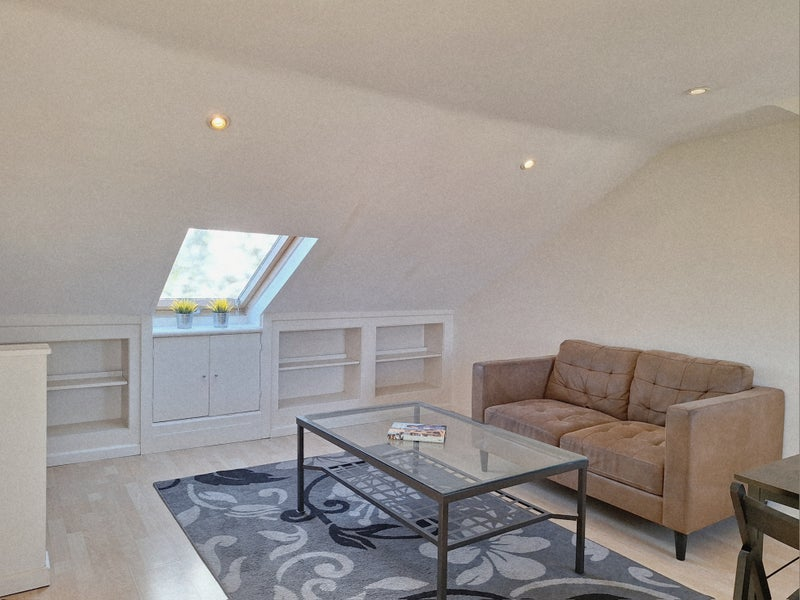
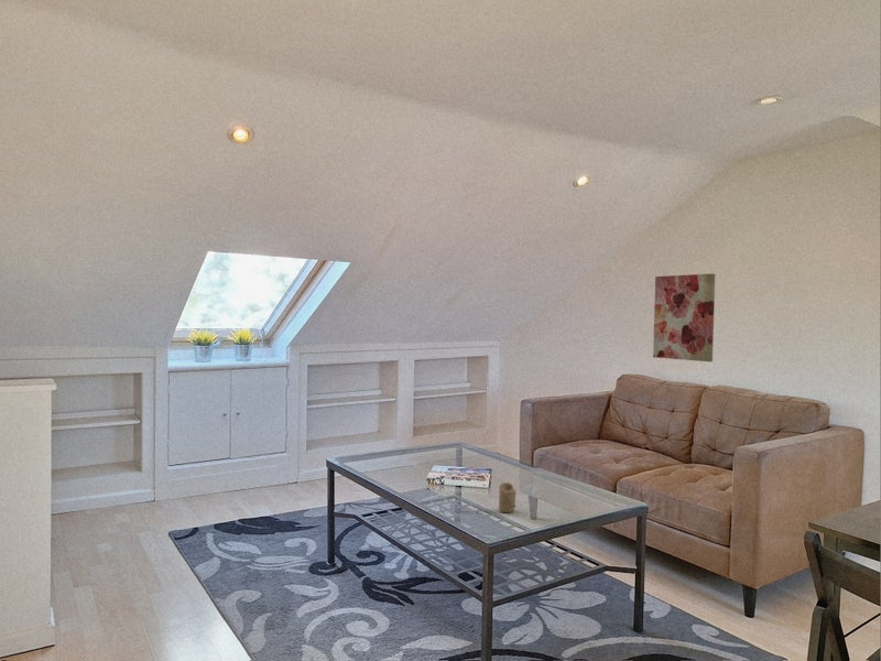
+ candle [498,481,518,513]
+ wall art [652,272,716,362]
